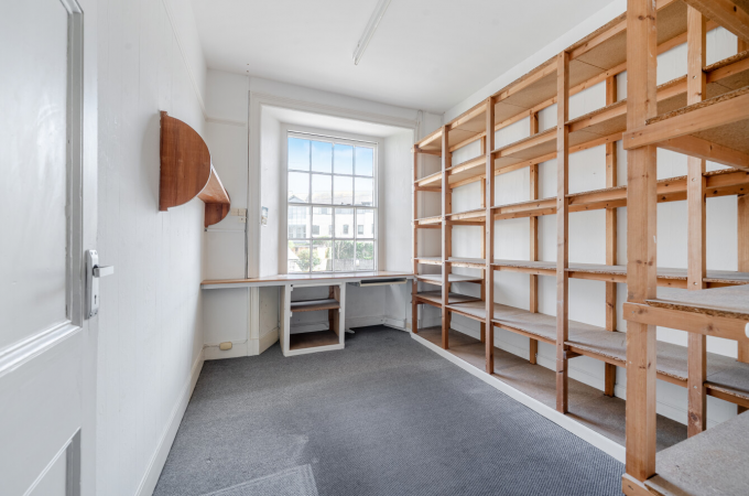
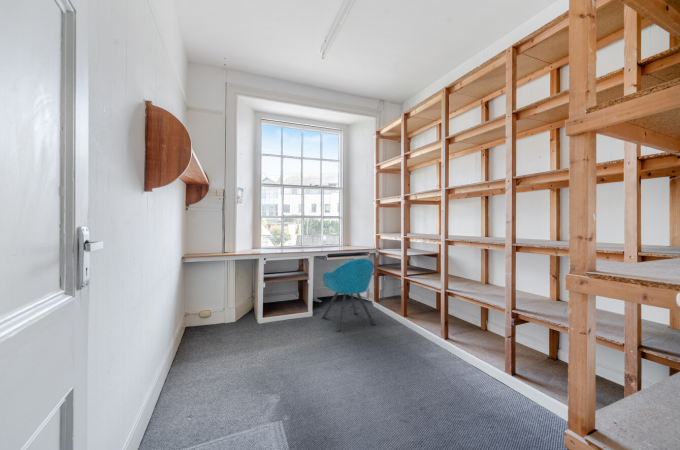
+ chair [321,257,377,332]
